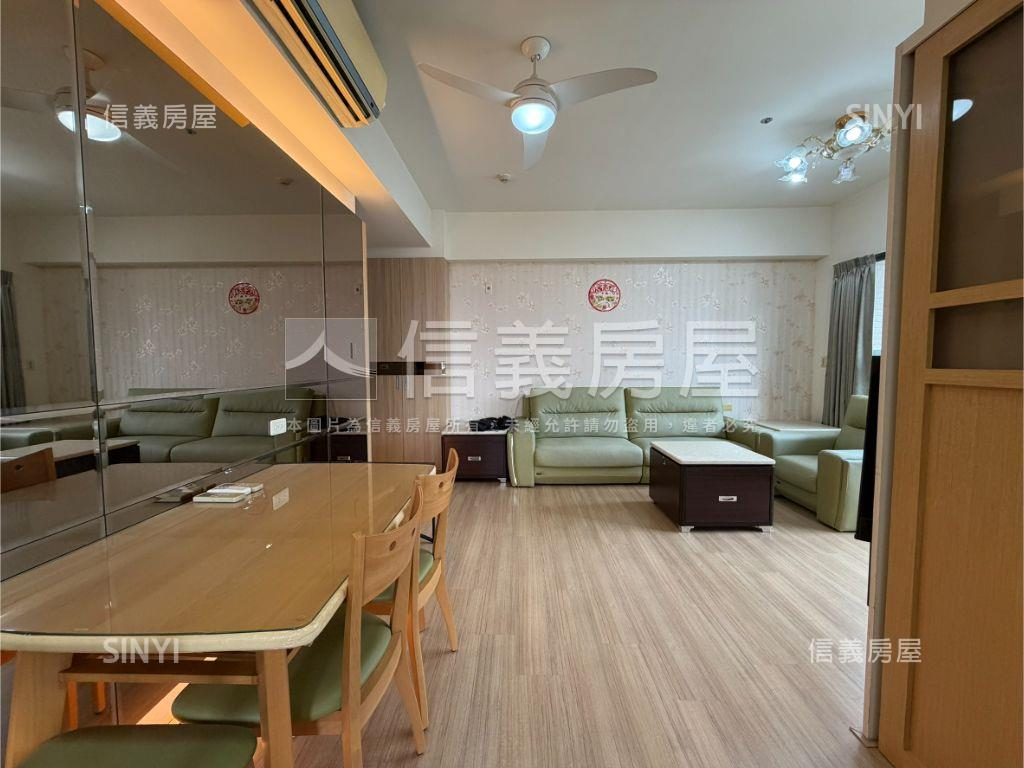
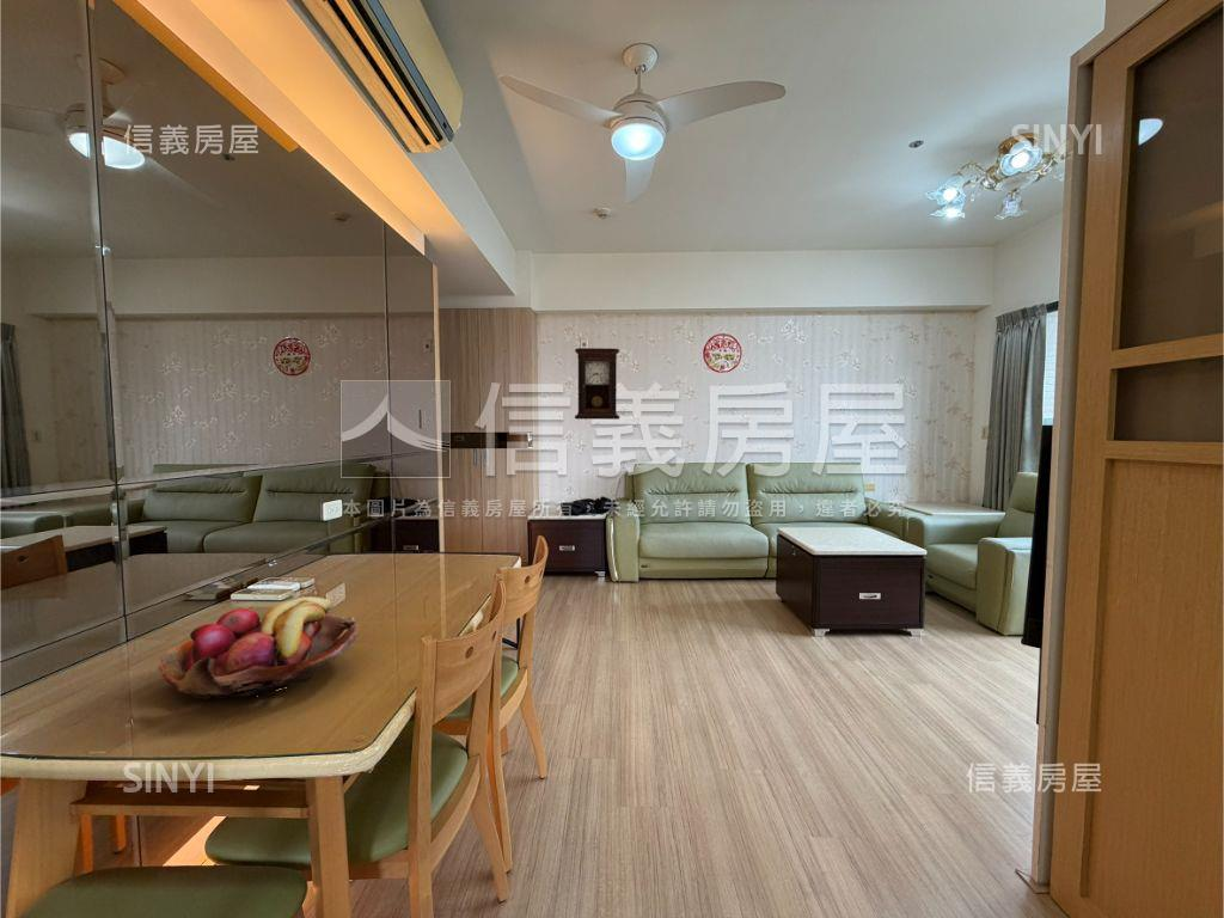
+ fruit basket [157,595,359,700]
+ pendulum clock [574,347,622,421]
